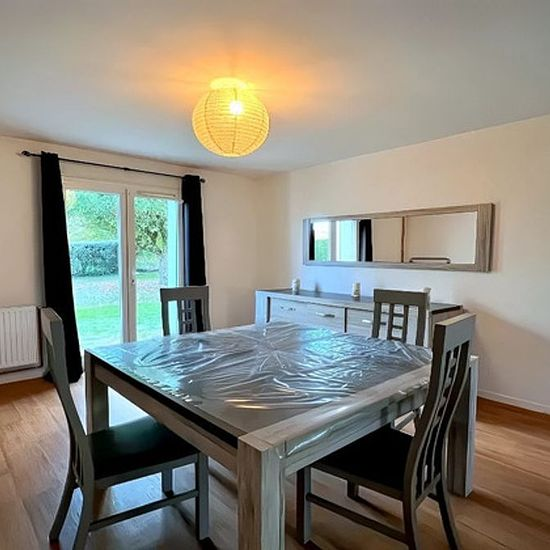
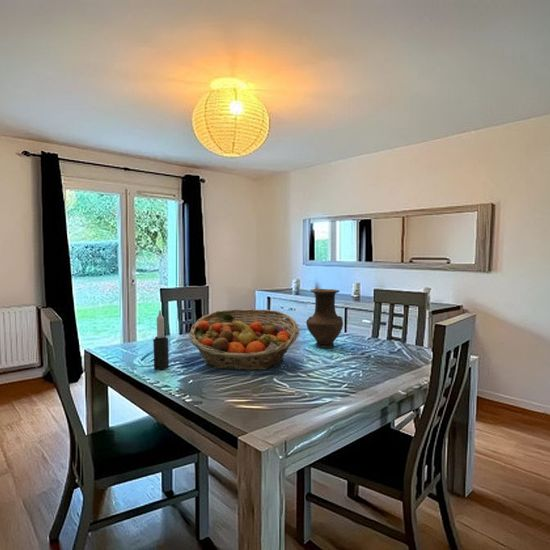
+ fruit basket [188,308,300,371]
+ candle [152,309,170,371]
+ vase [305,288,344,349]
